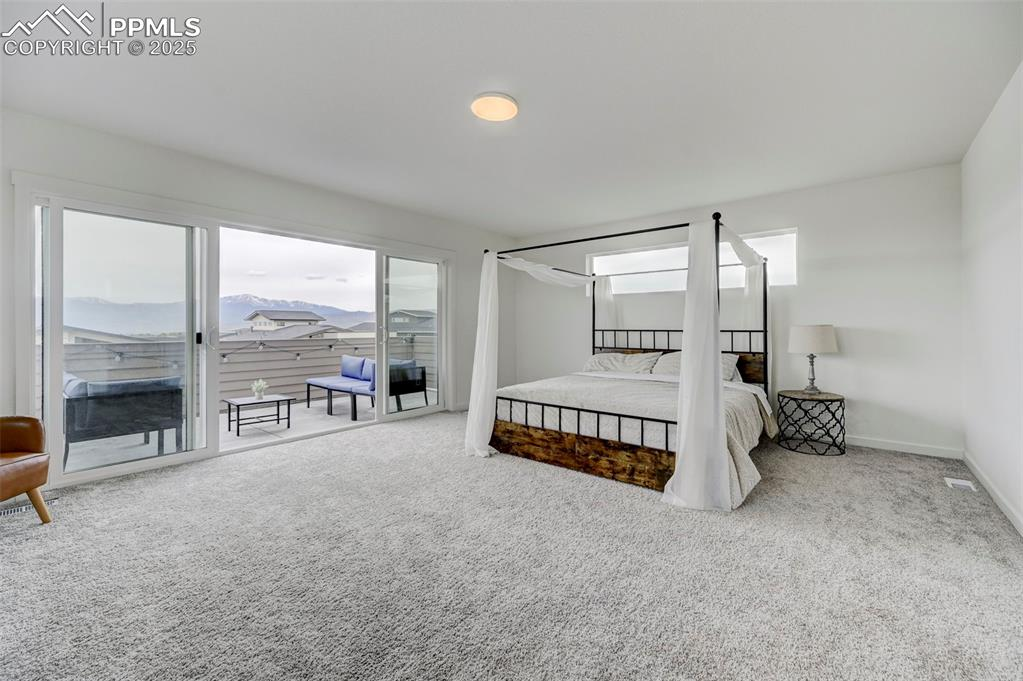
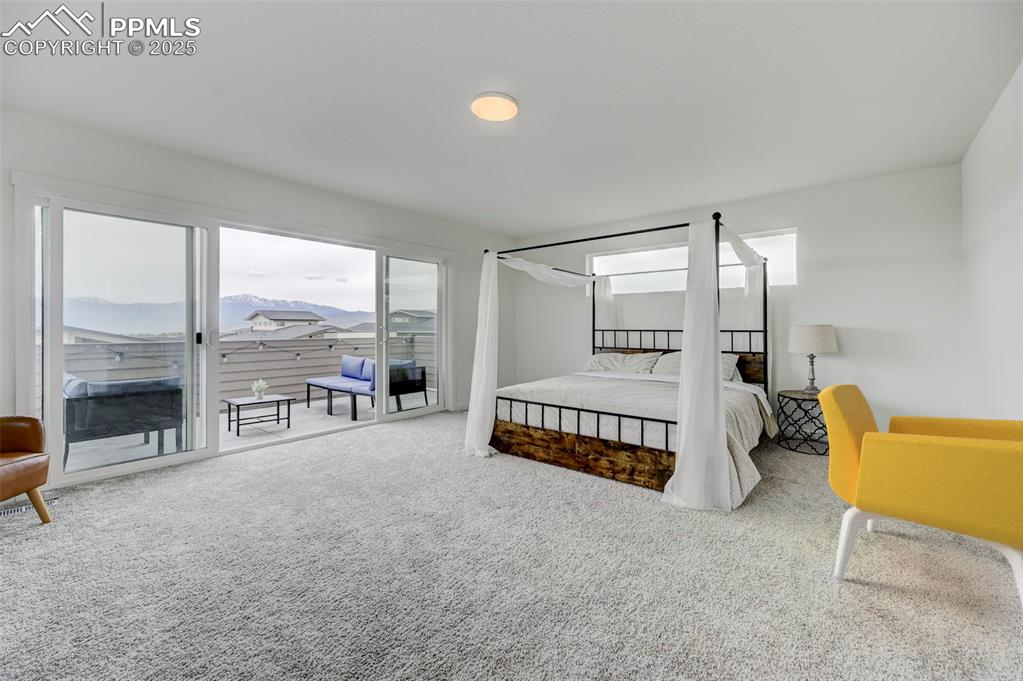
+ armchair [817,383,1023,607]
